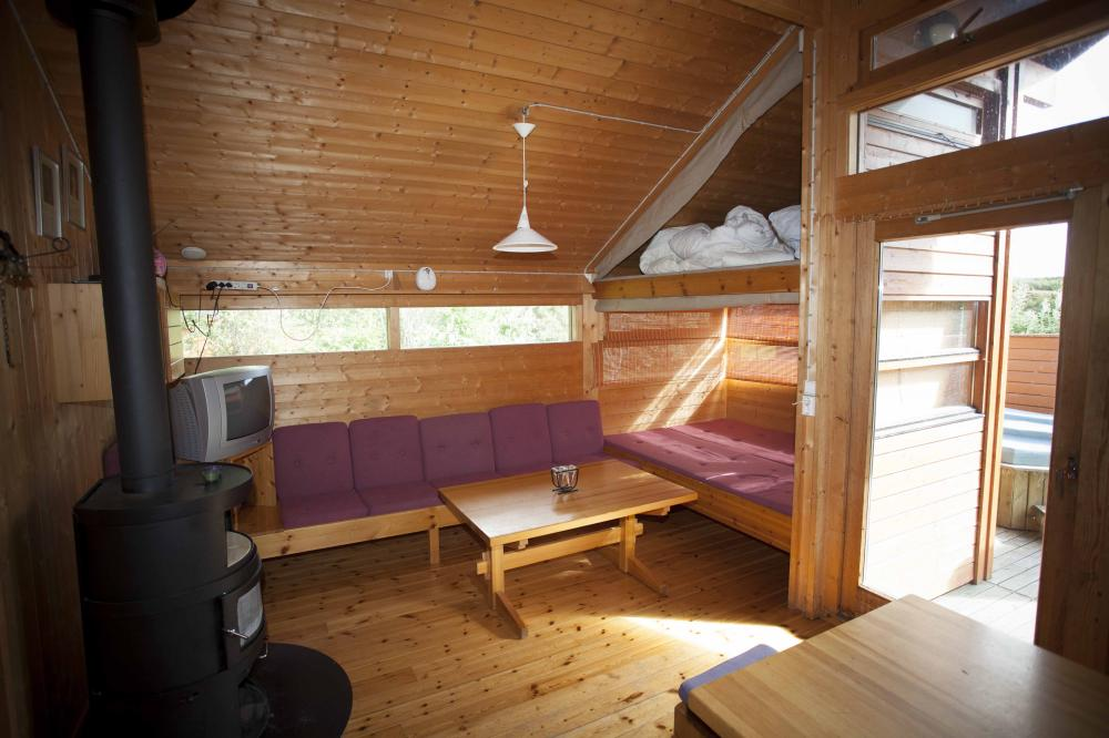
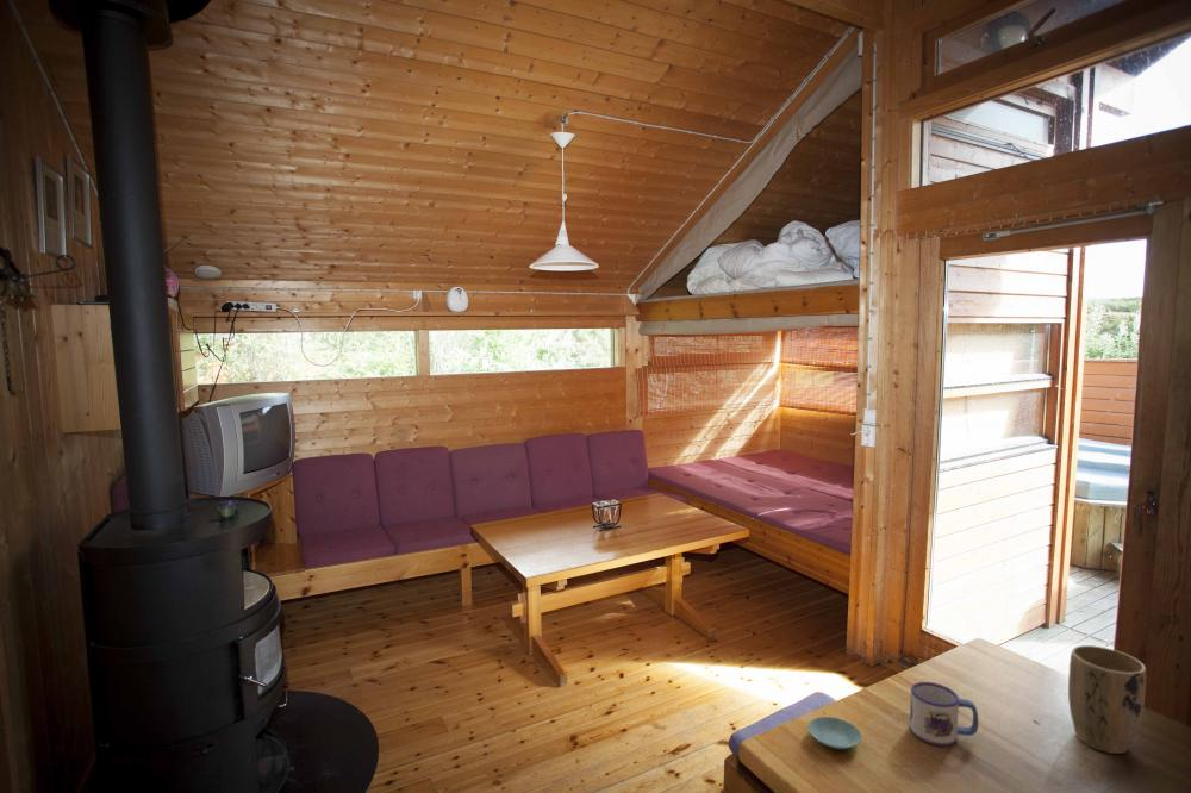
+ saucer [807,716,862,750]
+ mug [909,681,979,747]
+ plant pot [1067,644,1147,755]
